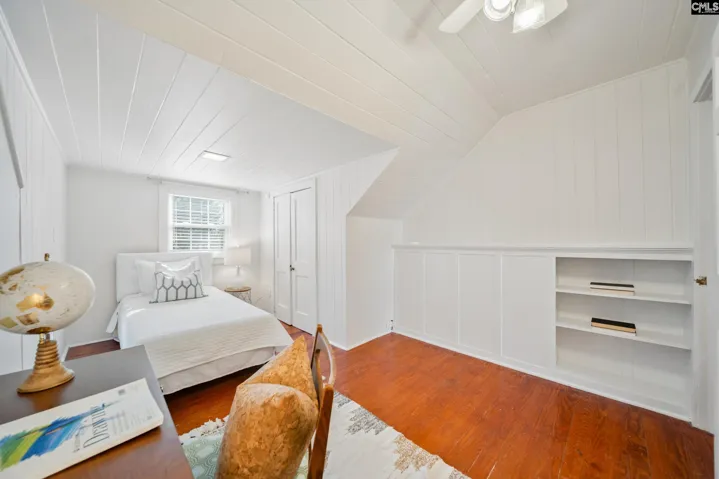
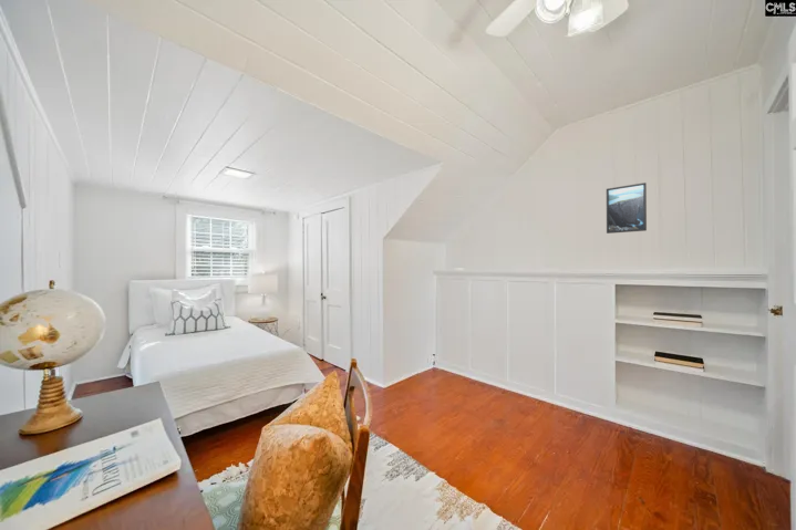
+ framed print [606,181,648,235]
